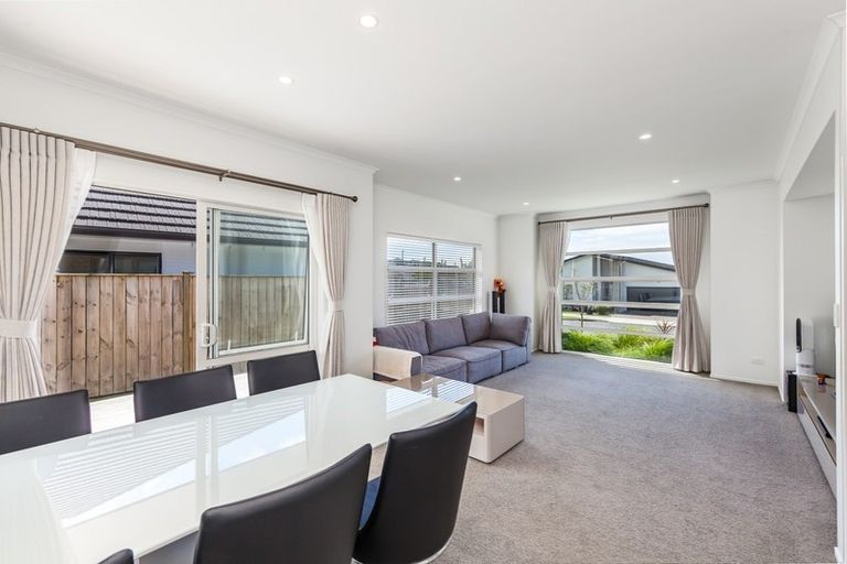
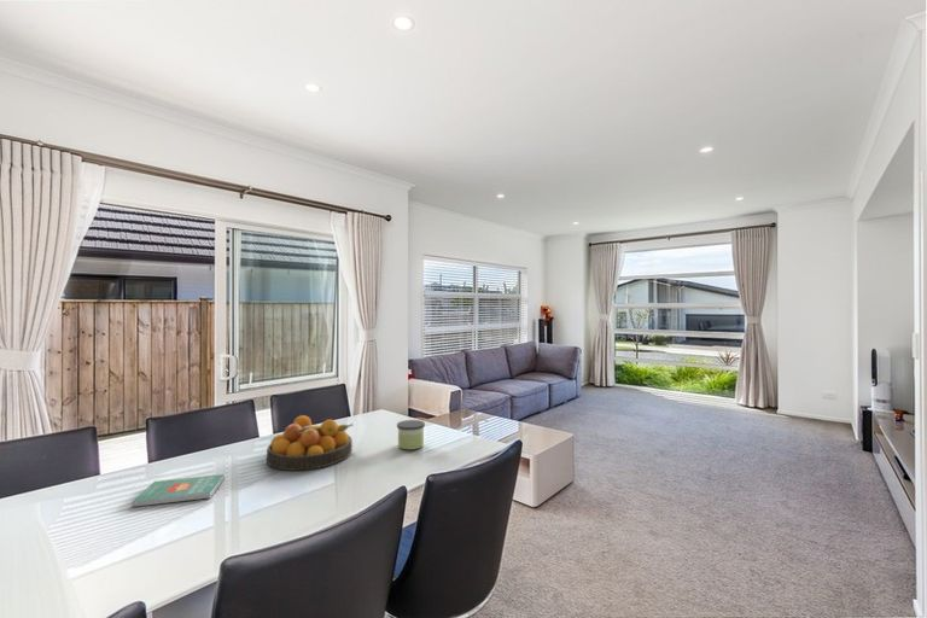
+ book [130,473,226,508]
+ candle [396,419,426,451]
+ fruit bowl [266,414,355,472]
